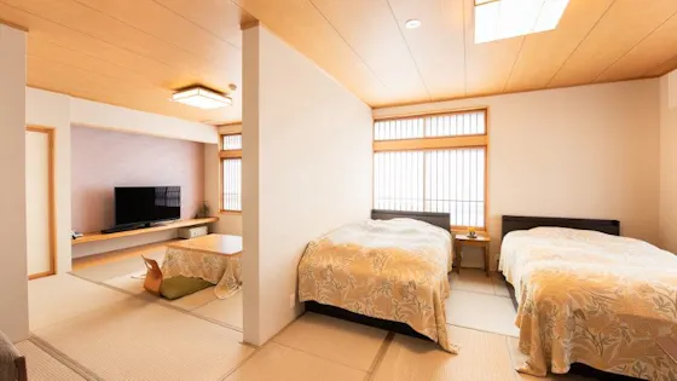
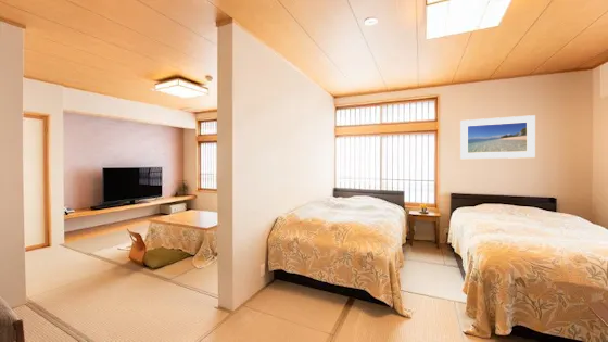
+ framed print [459,114,536,160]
